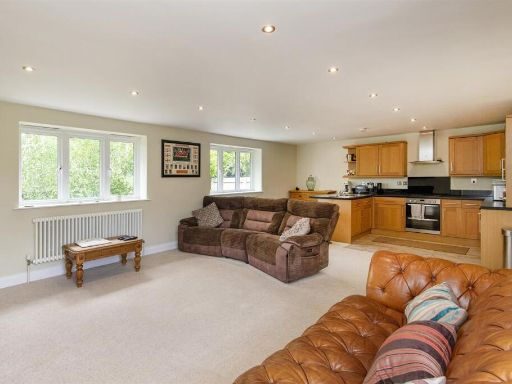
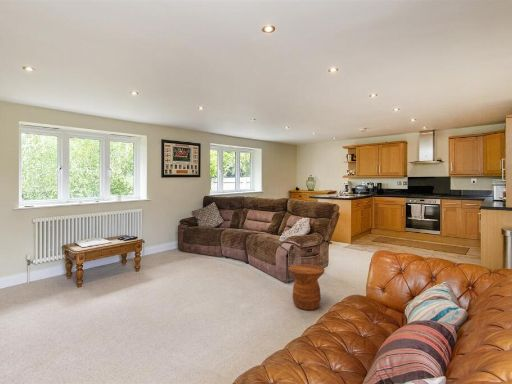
+ side table [288,263,326,311]
